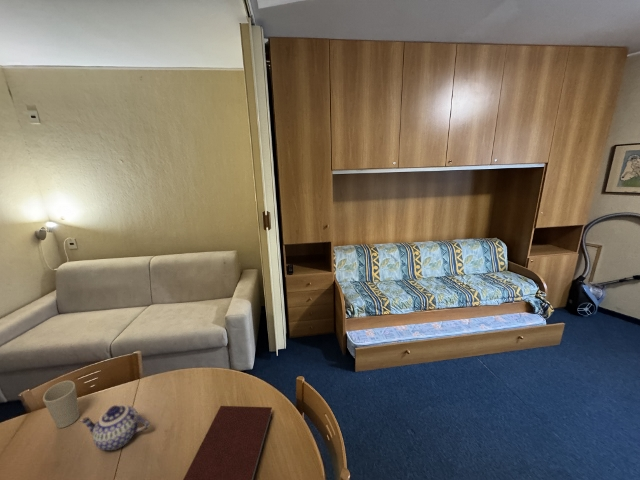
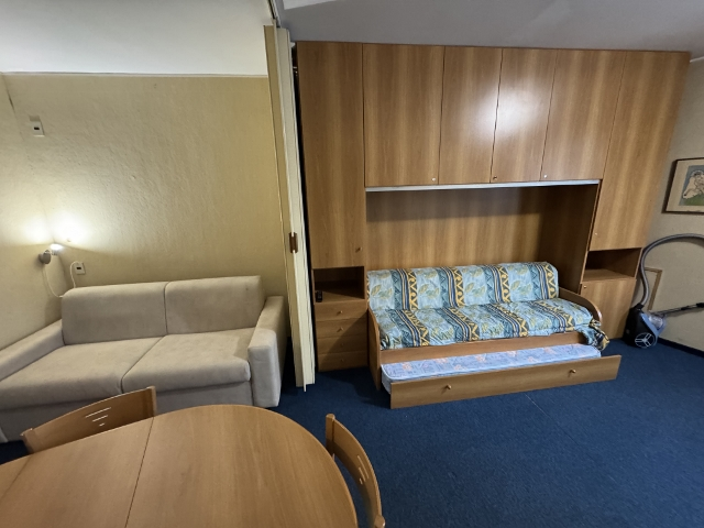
- cup [42,380,80,429]
- teapot [78,404,151,451]
- notebook [182,405,274,480]
